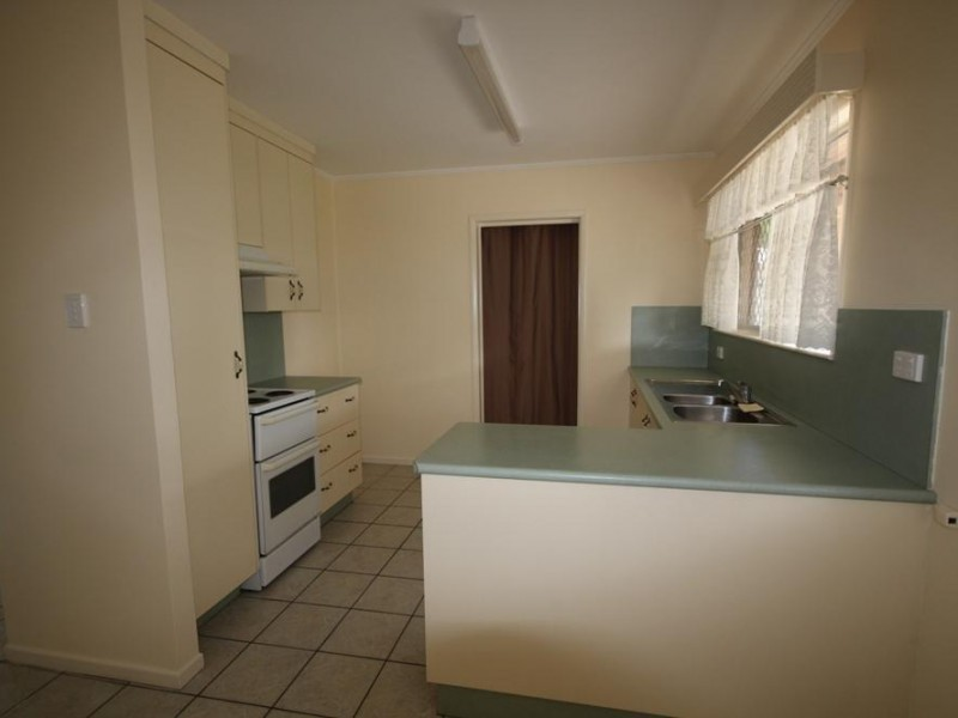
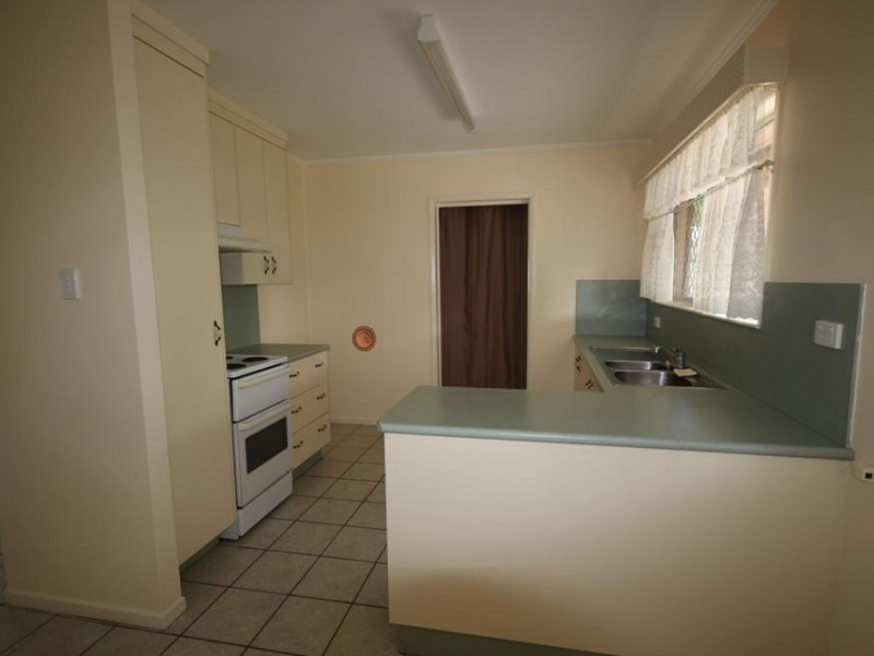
+ decorative plate [351,325,377,352]
